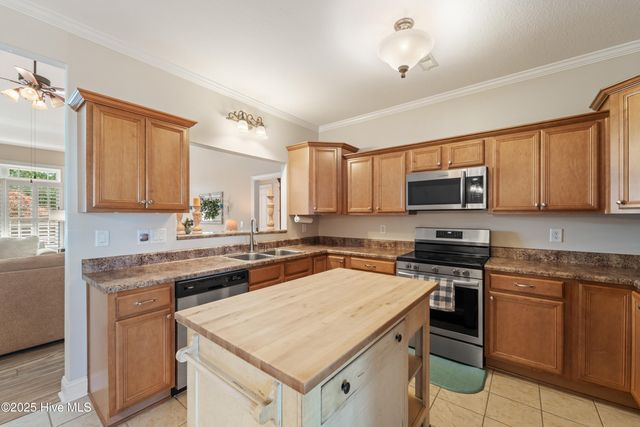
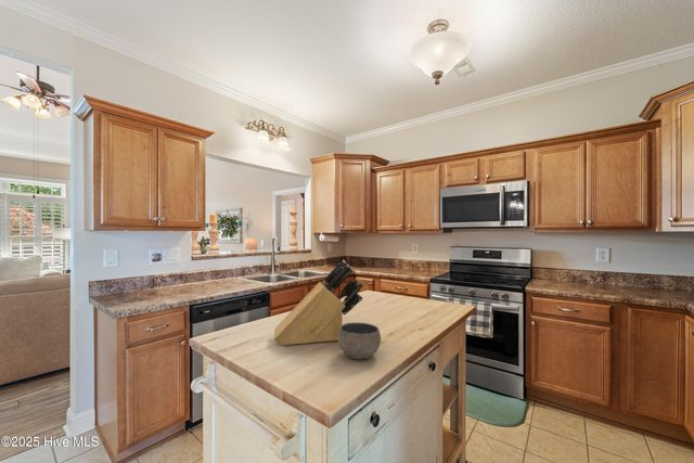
+ knife block [273,259,364,346]
+ bowl [337,321,382,360]
